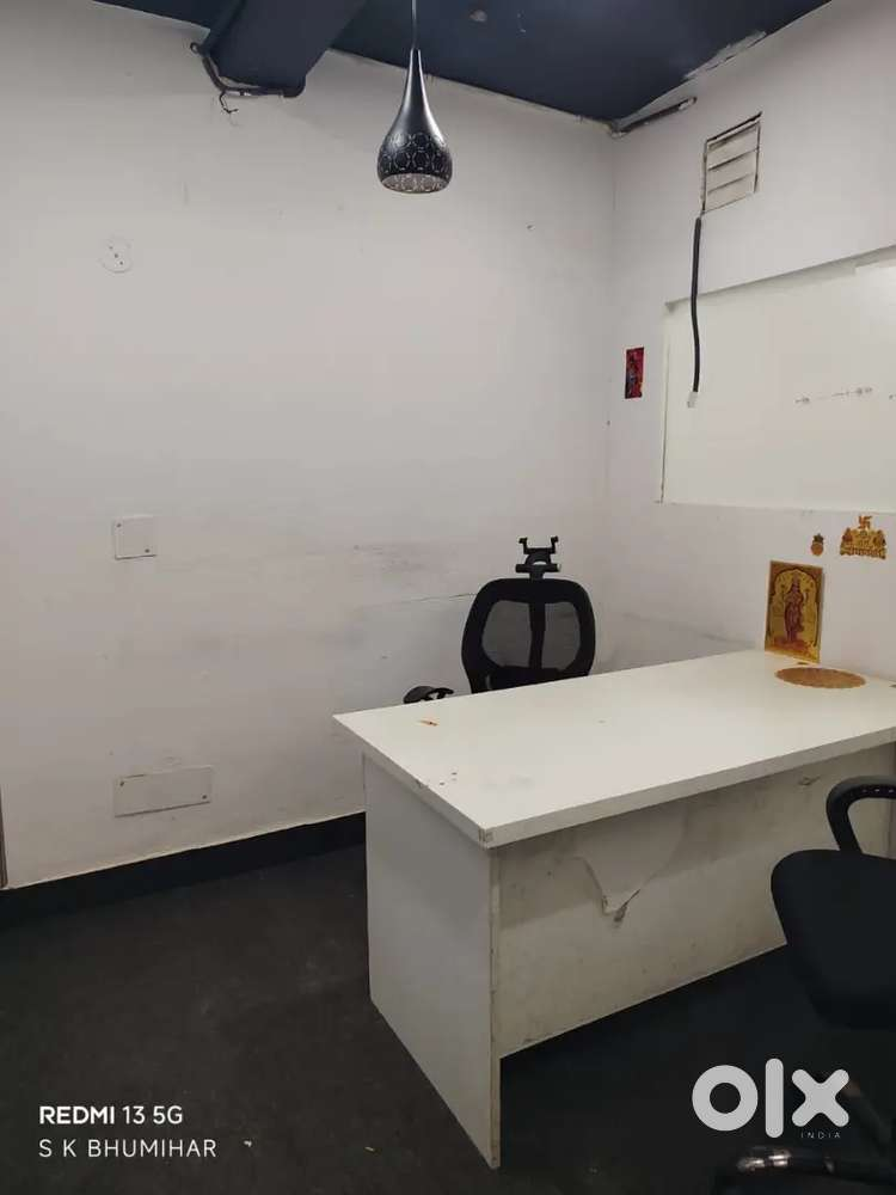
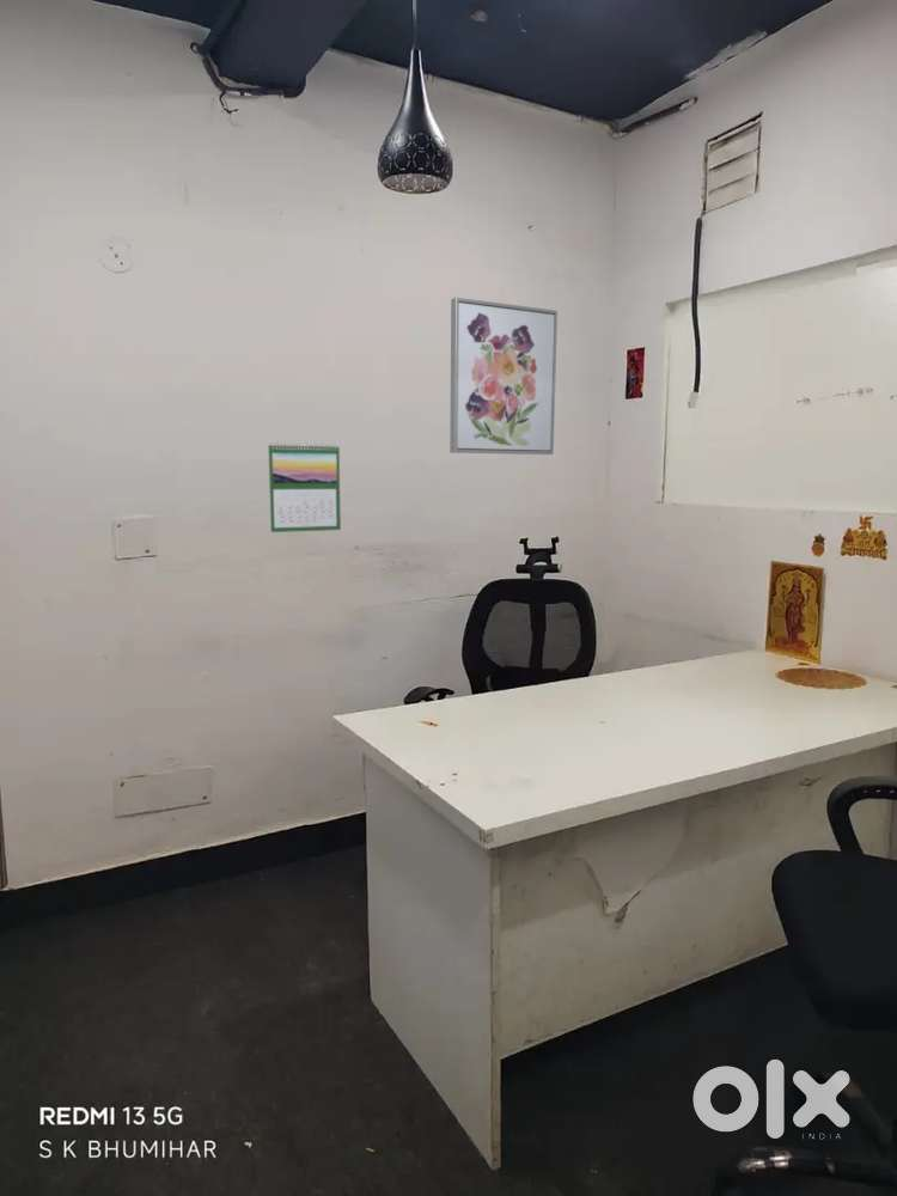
+ wall art [448,297,559,456]
+ calendar [267,441,342,533]
